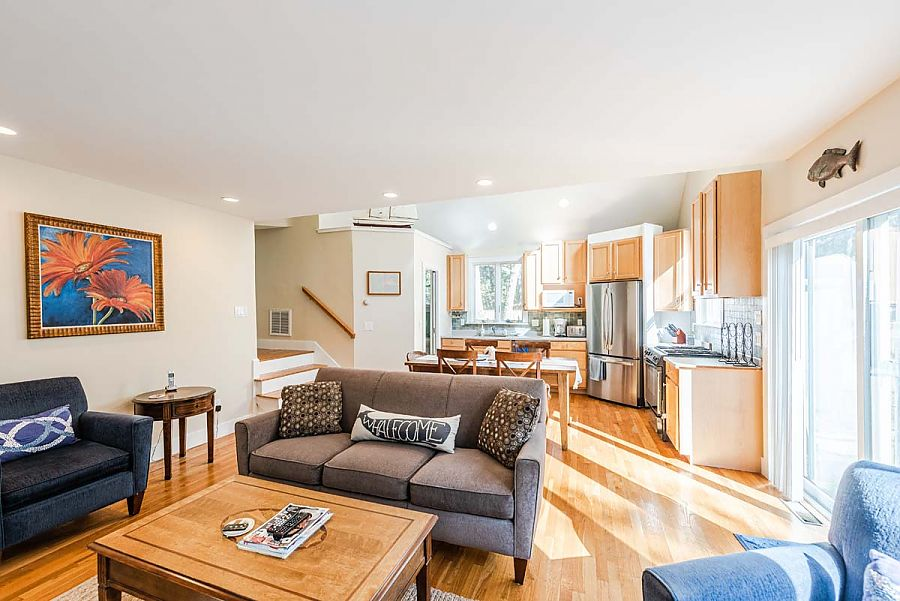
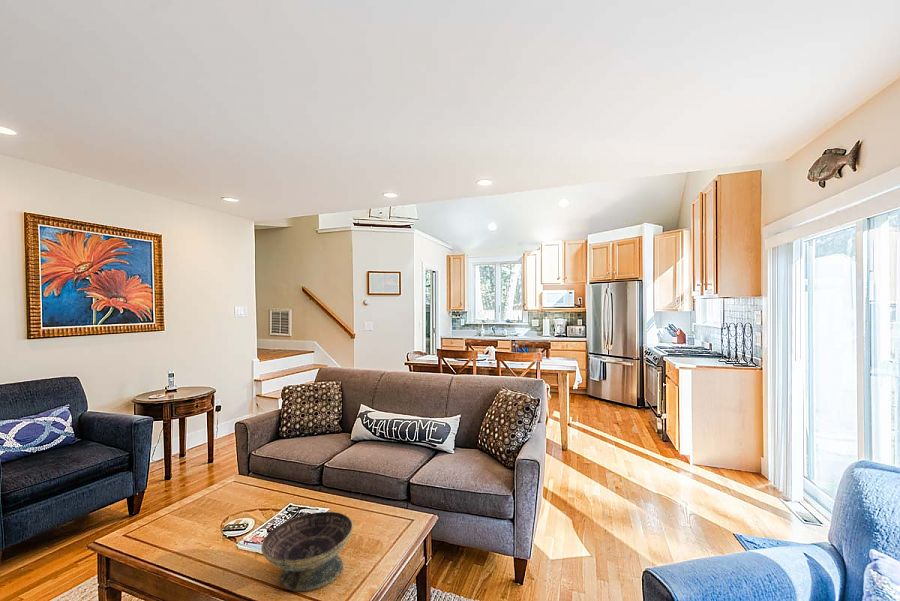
+ decorative bowl [260,511,354,592]
